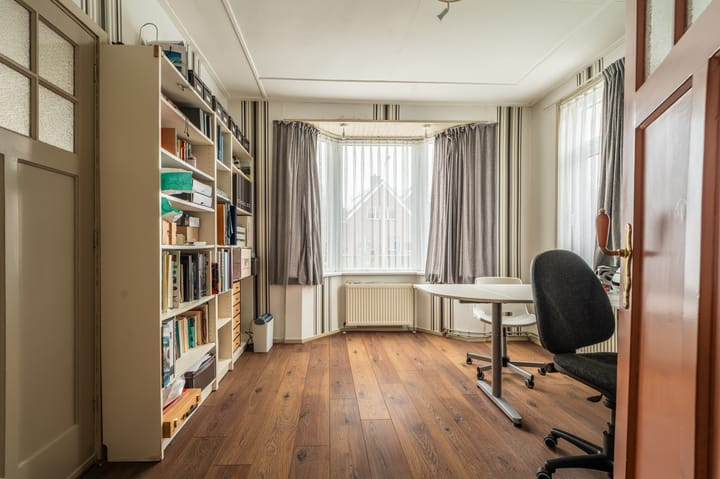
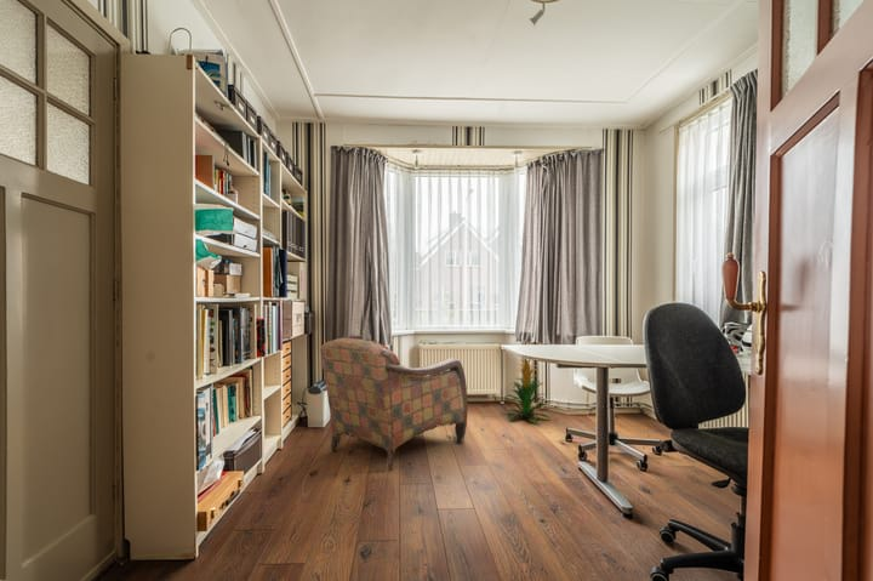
+ armchair [320,336,468,474]
+ indoor plant [502,358,552,425]
